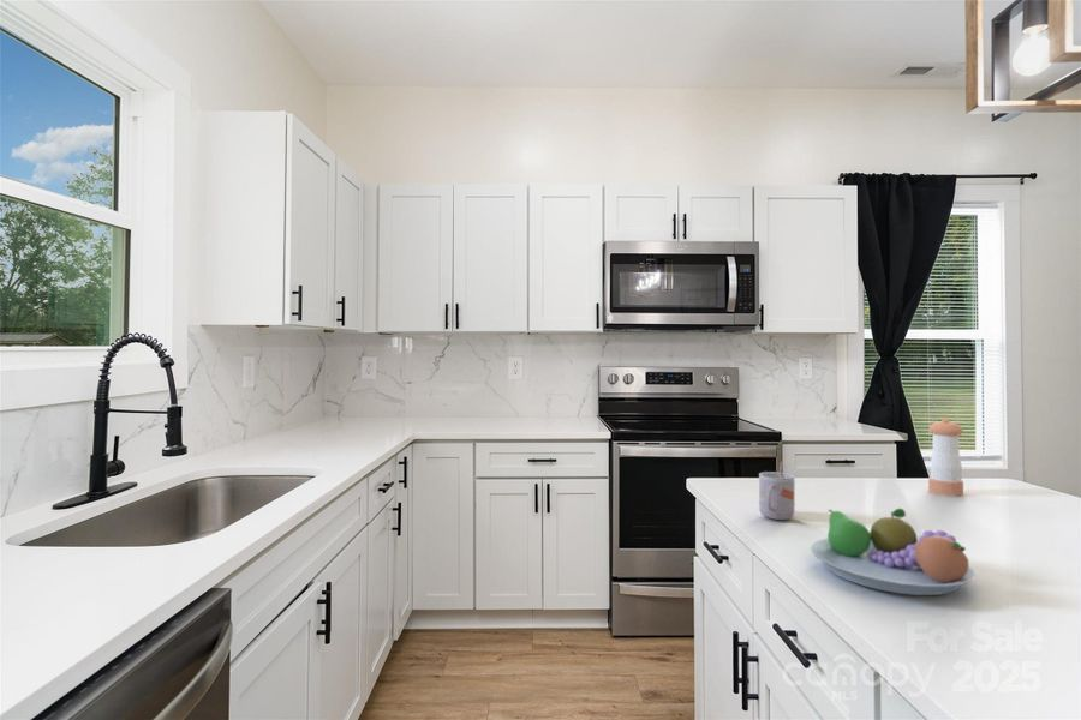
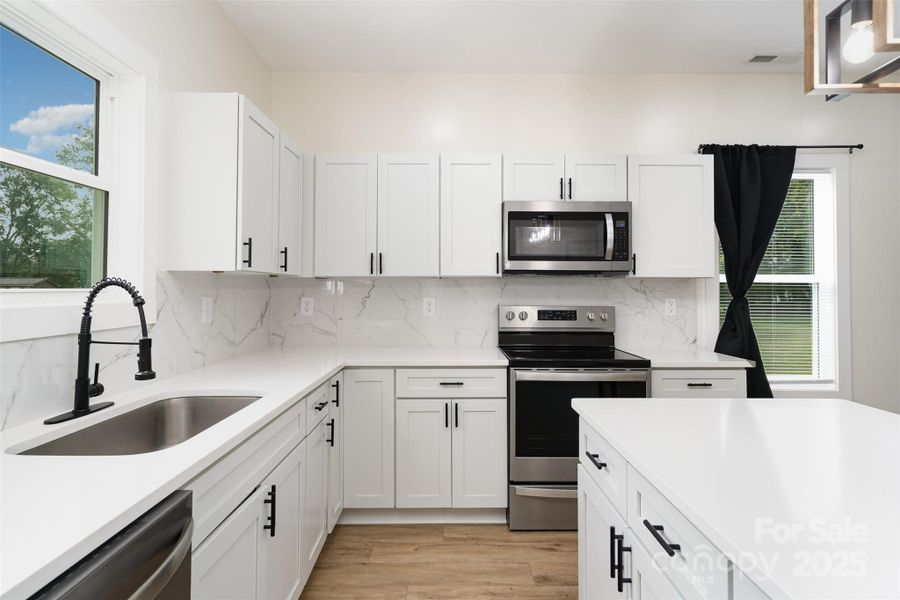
- mug [758,460,796,521]
- pepper shaker [927,418,964,497]
- fruit bowl [810,508,977,596]
